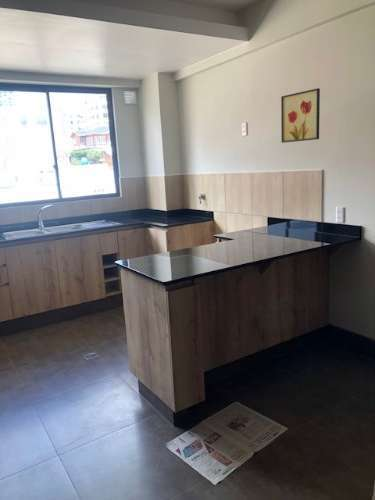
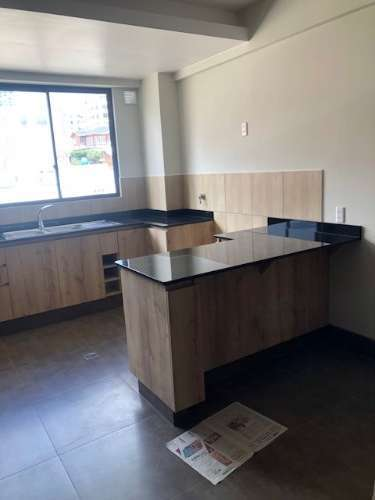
- wall art [280,87,321,144]
